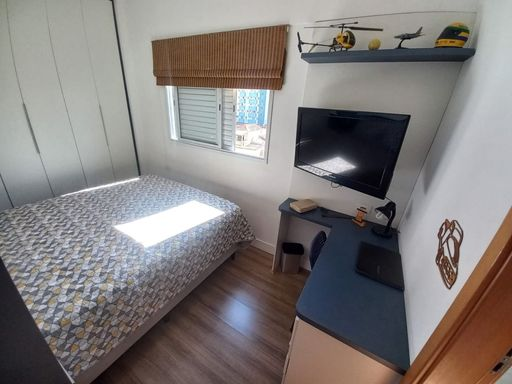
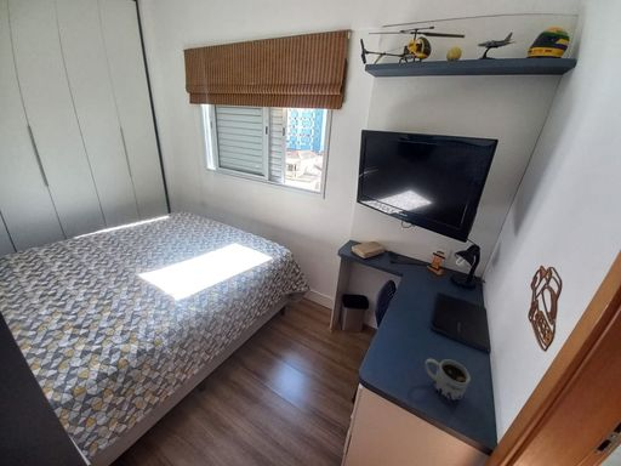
+ mug [423,358,472,404]
